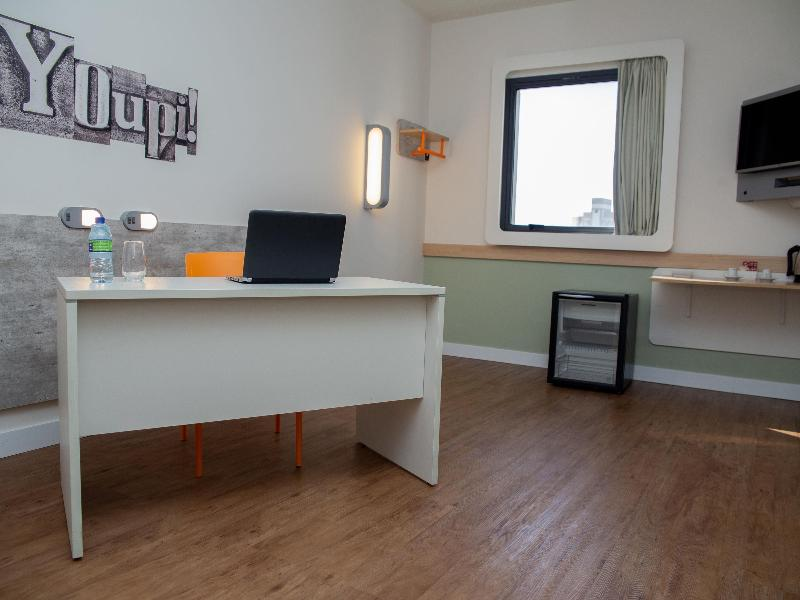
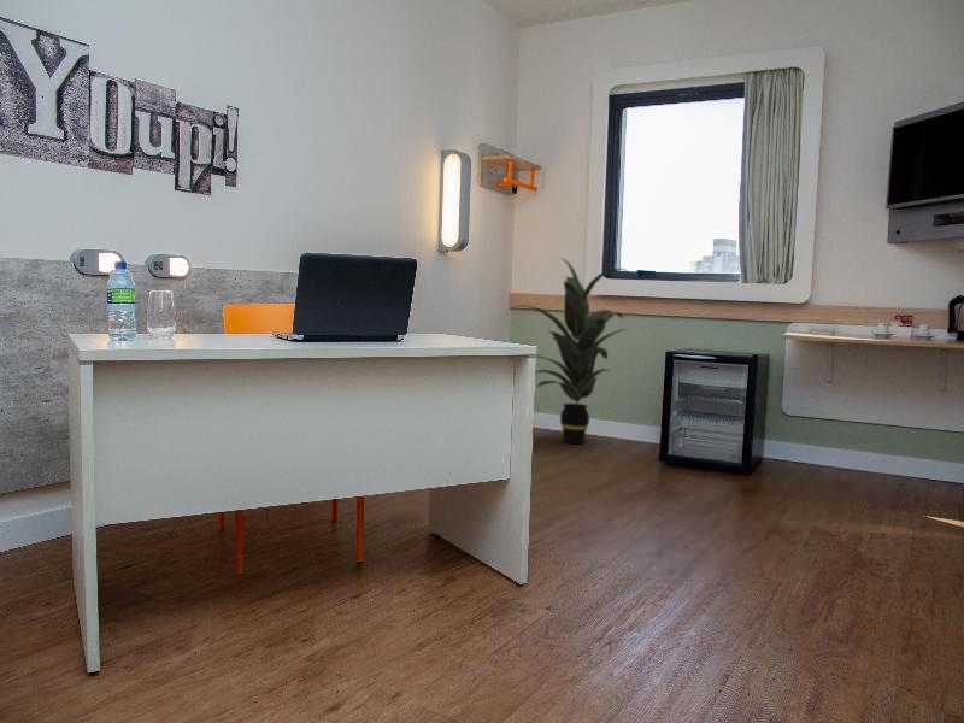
+ indoor plant [512,257,631,445]
